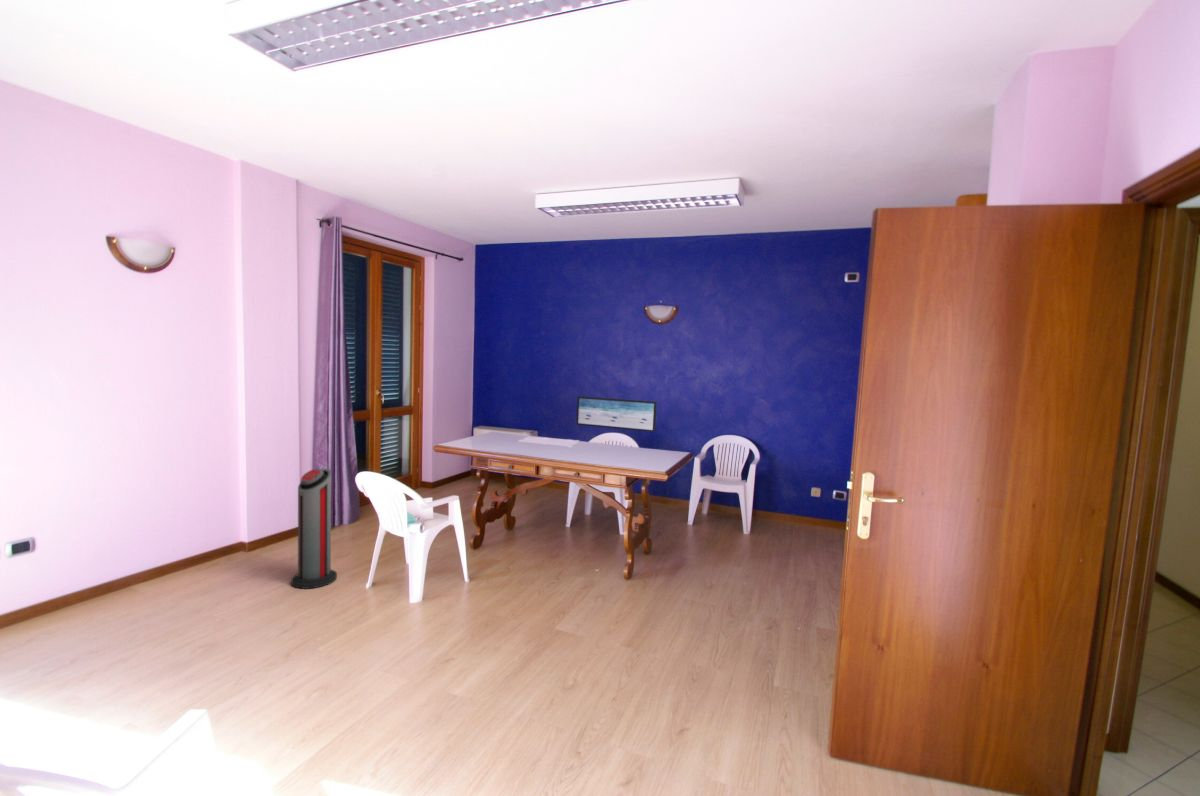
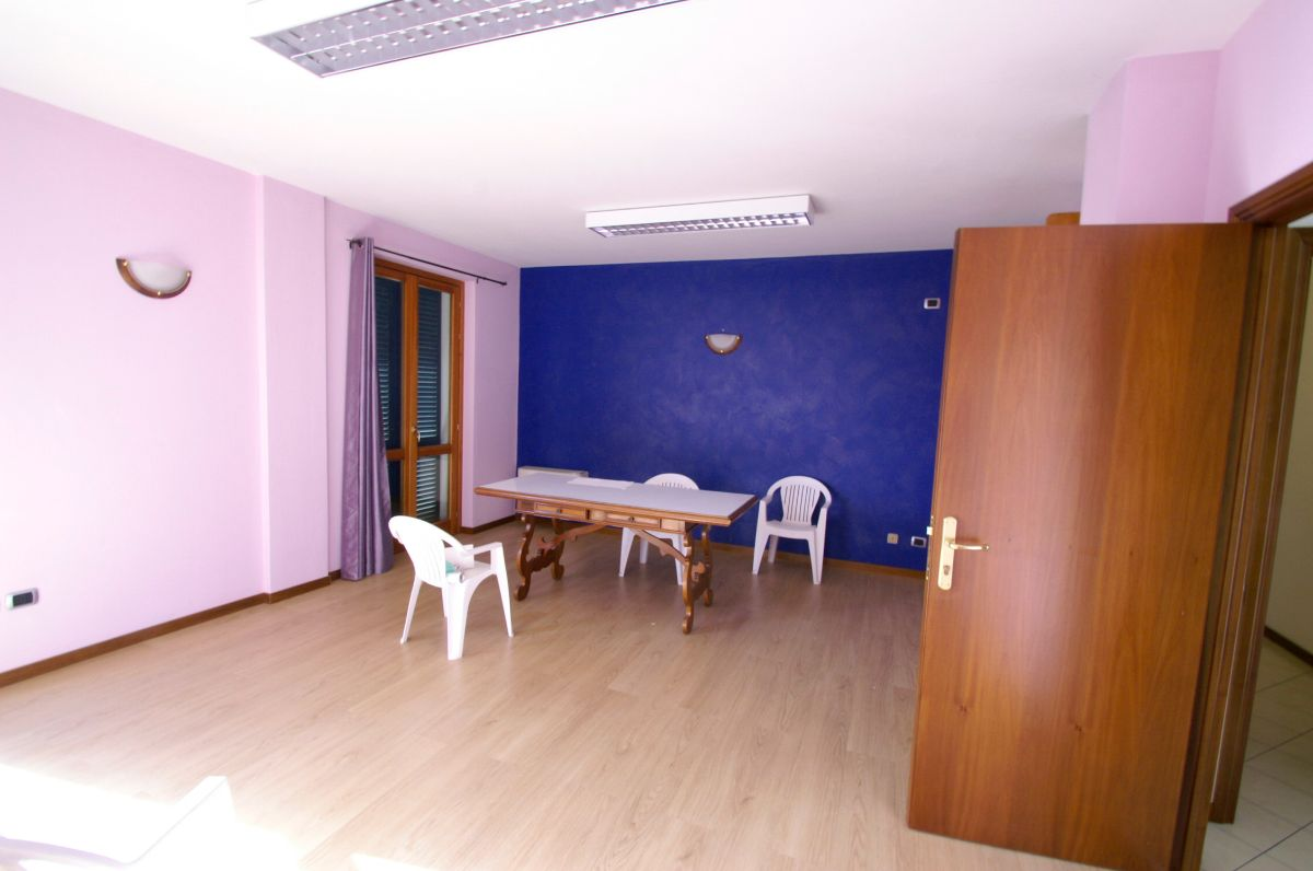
- wall art [576,395,658,433]
- air purifier [290,468,338,590]
